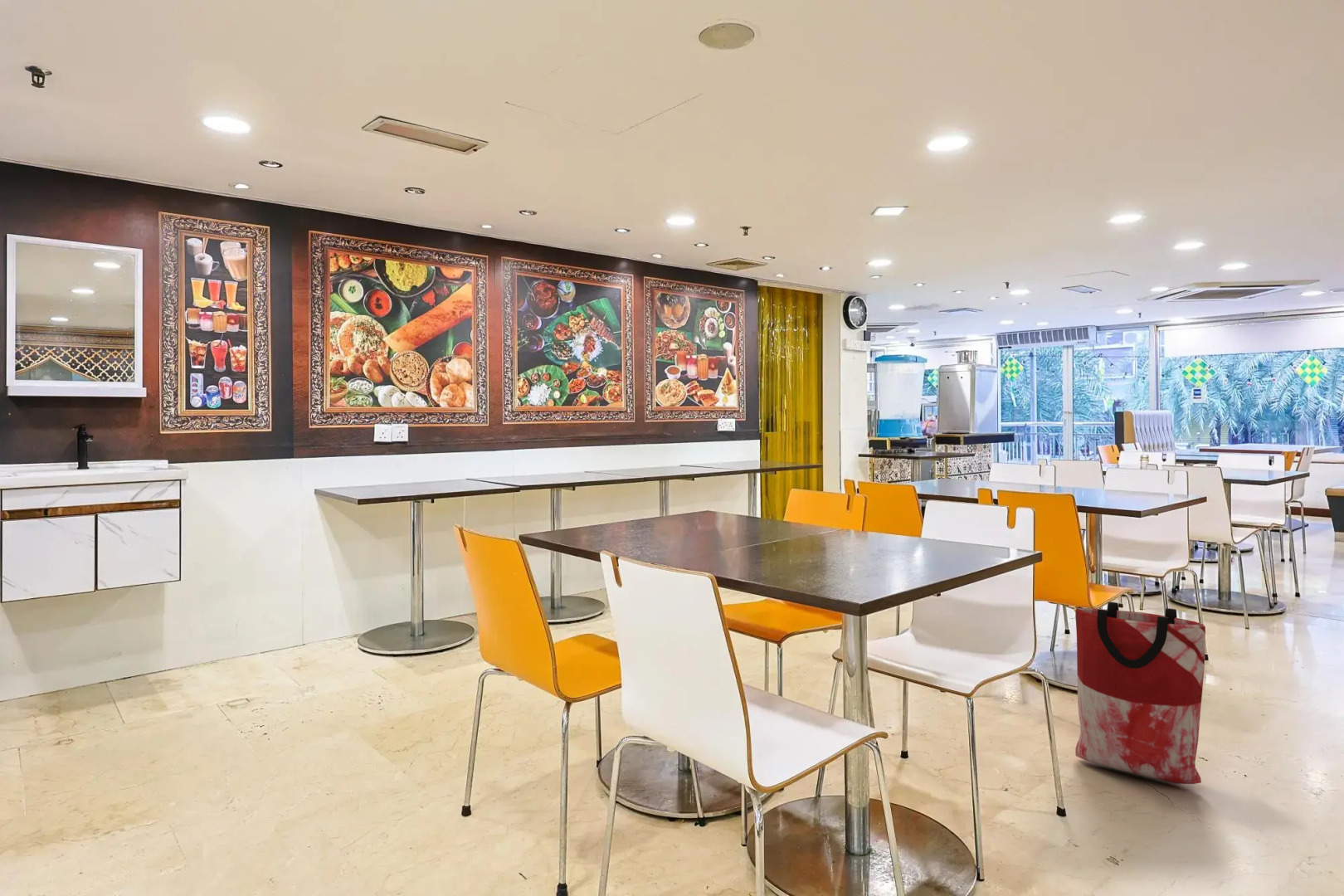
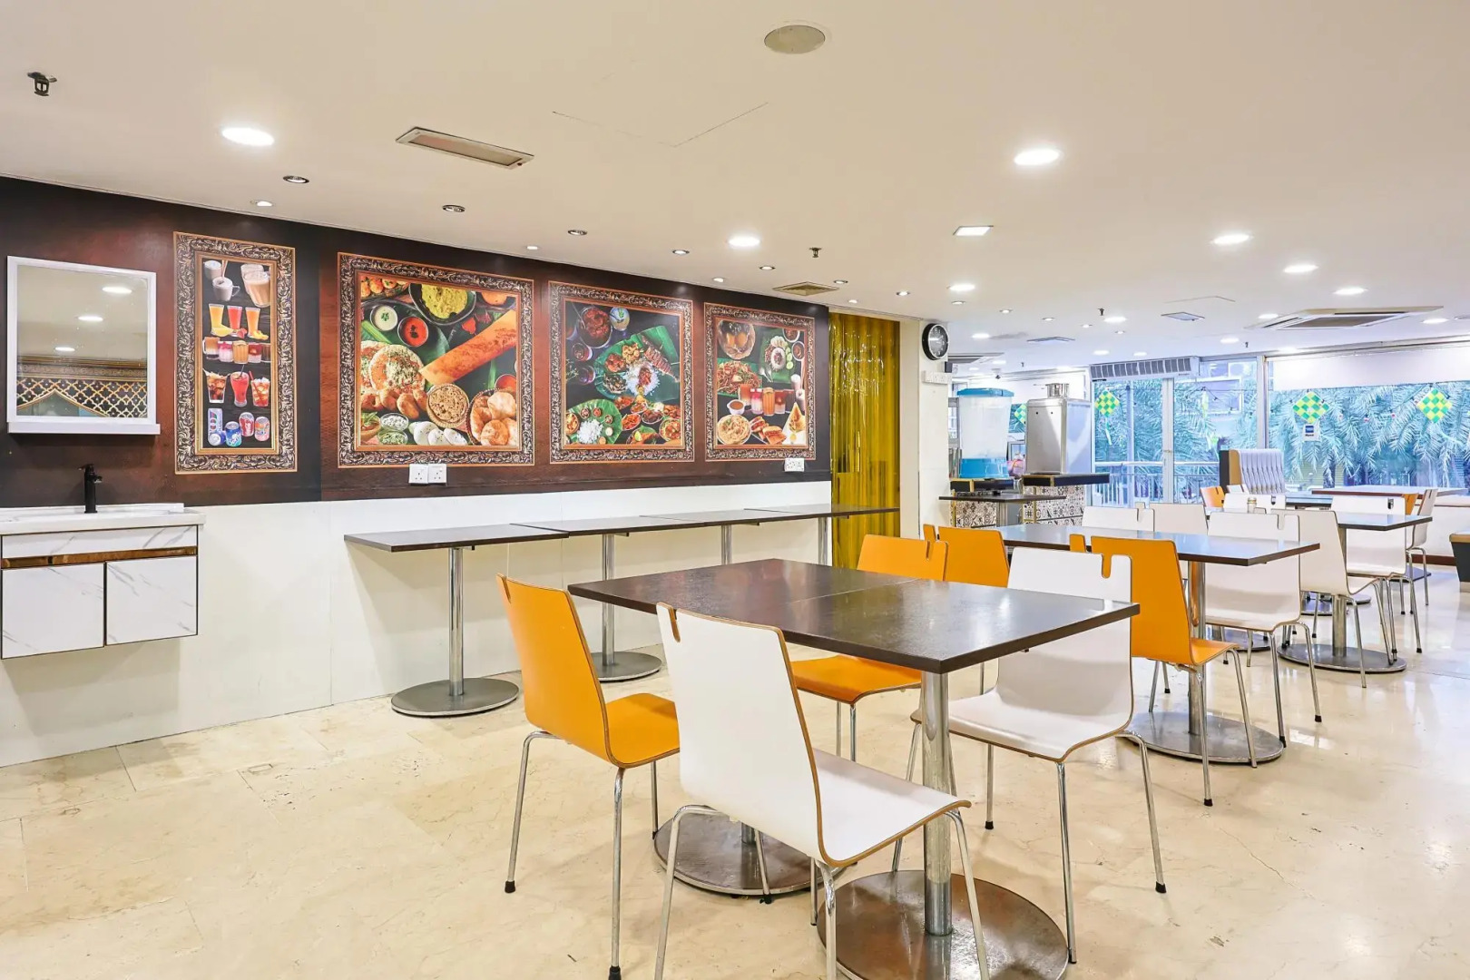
- bag [1074,601,1206,785]
